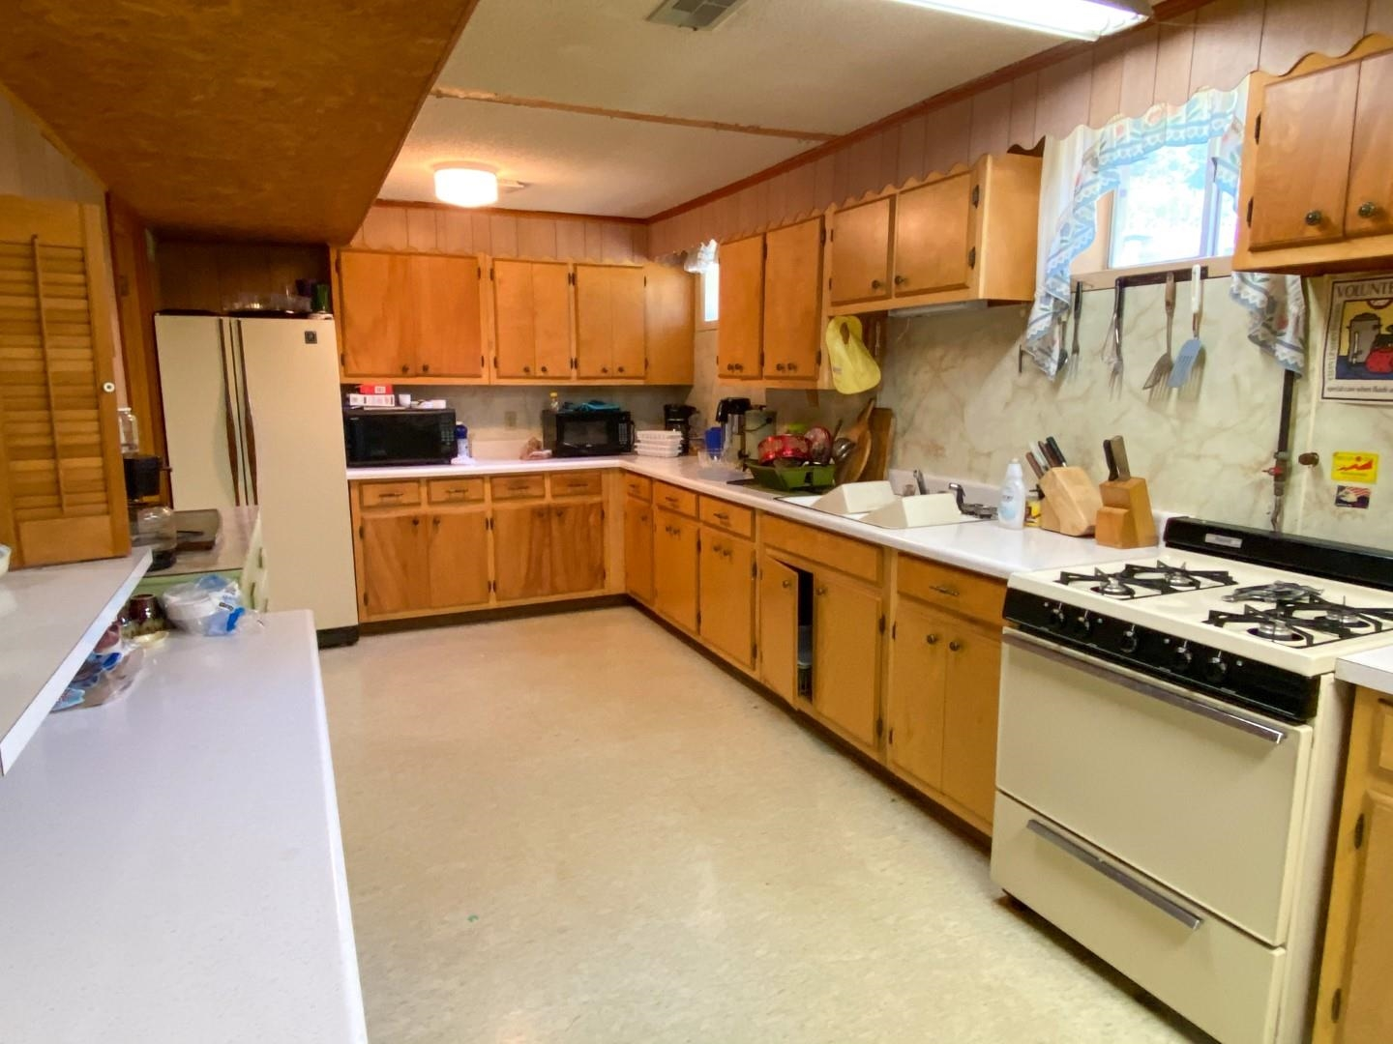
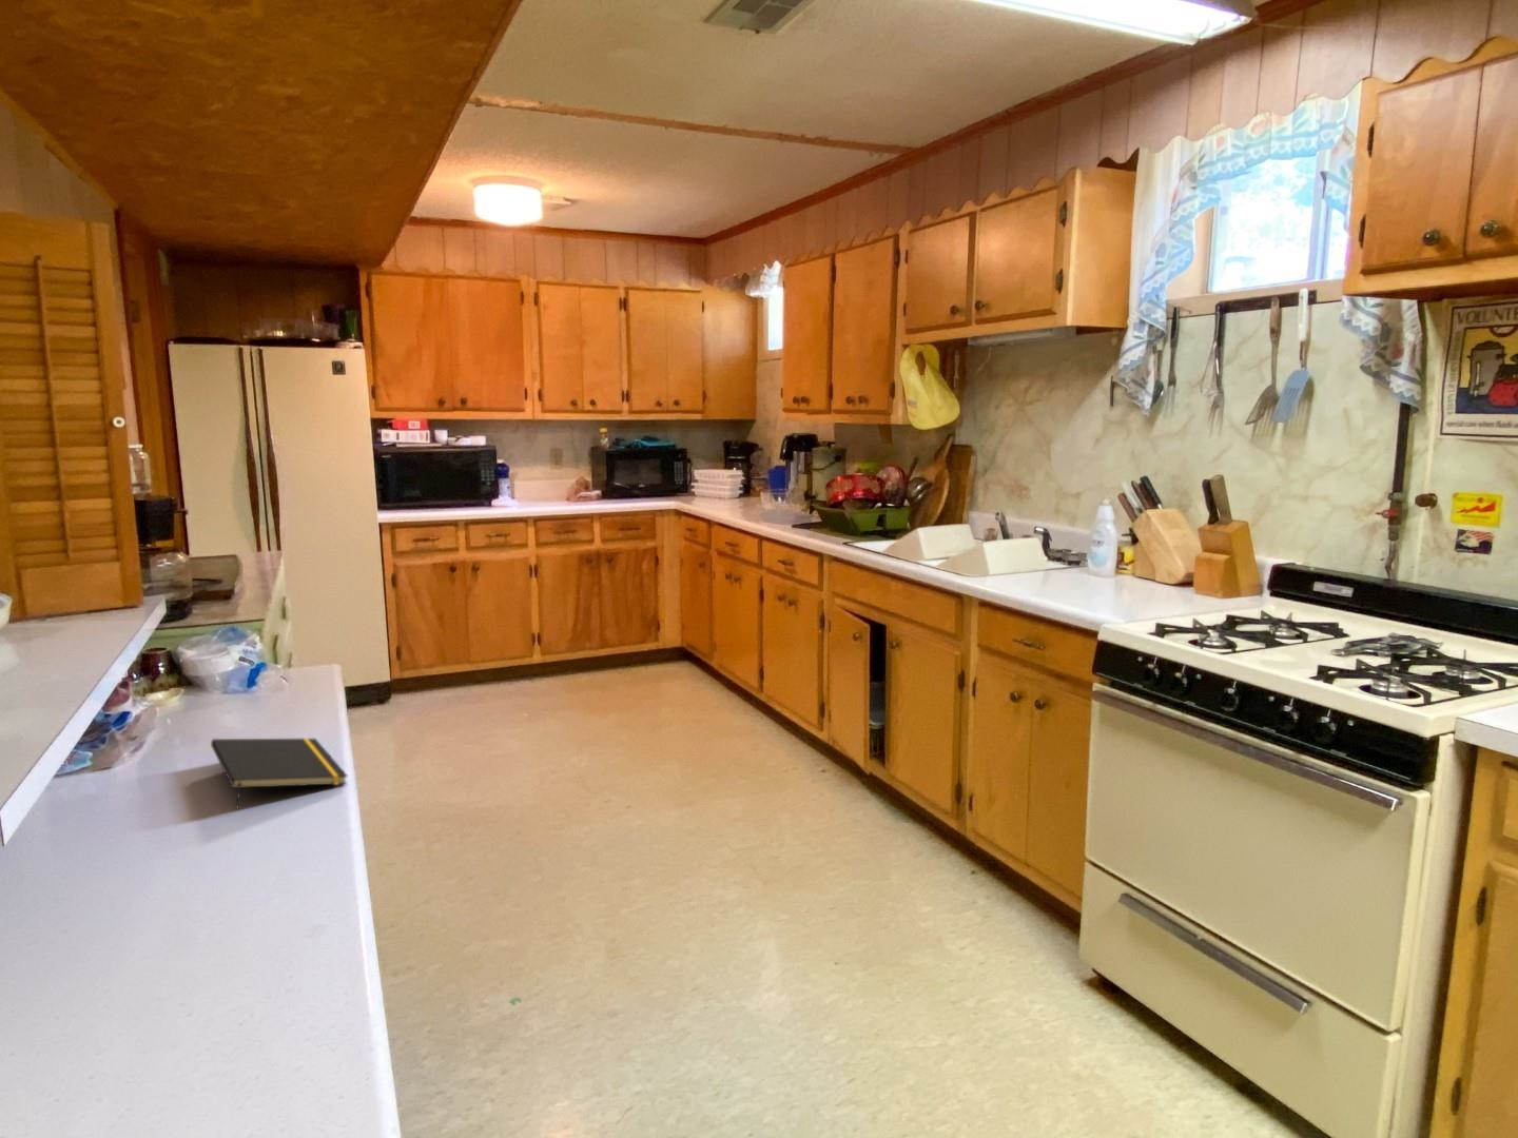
+ notepad [210,736,349,810]
